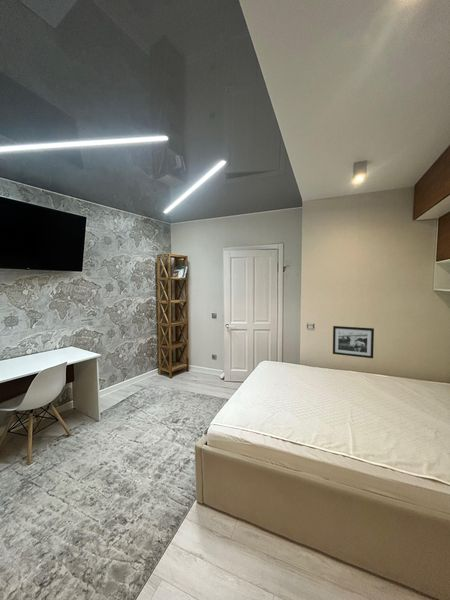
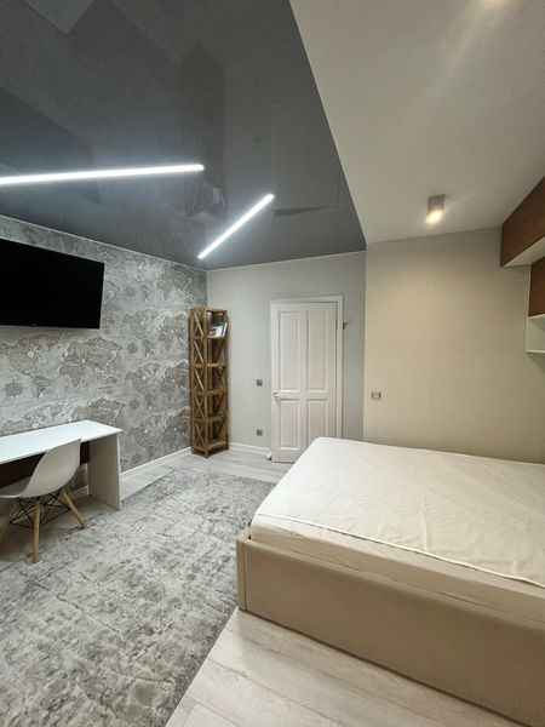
- picture frame [332,325,375,359]
